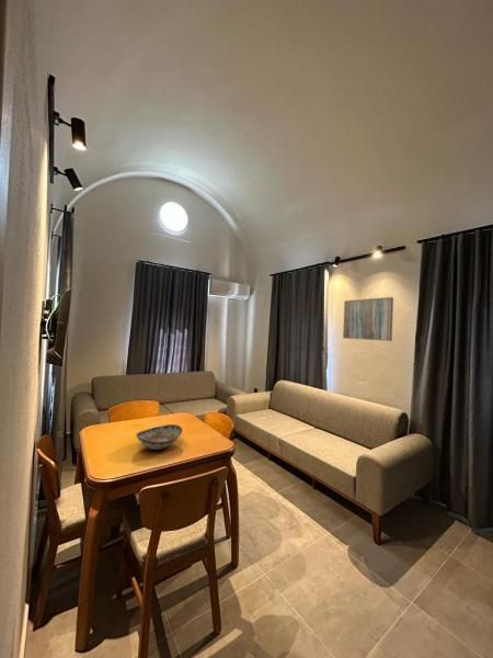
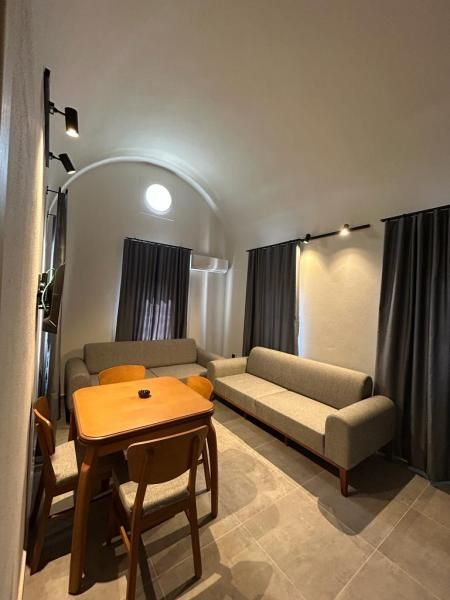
- wall art [342,296,394,342]
- decorative bowl [135,423,184,451]
